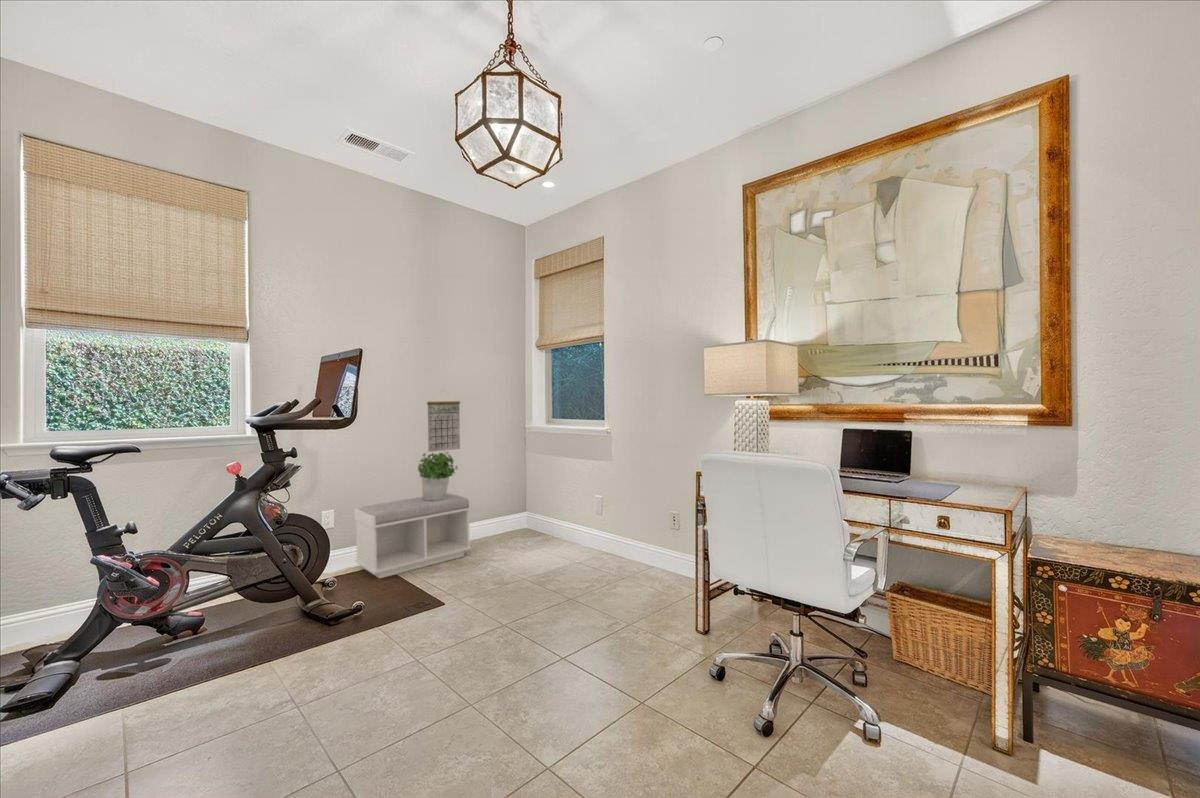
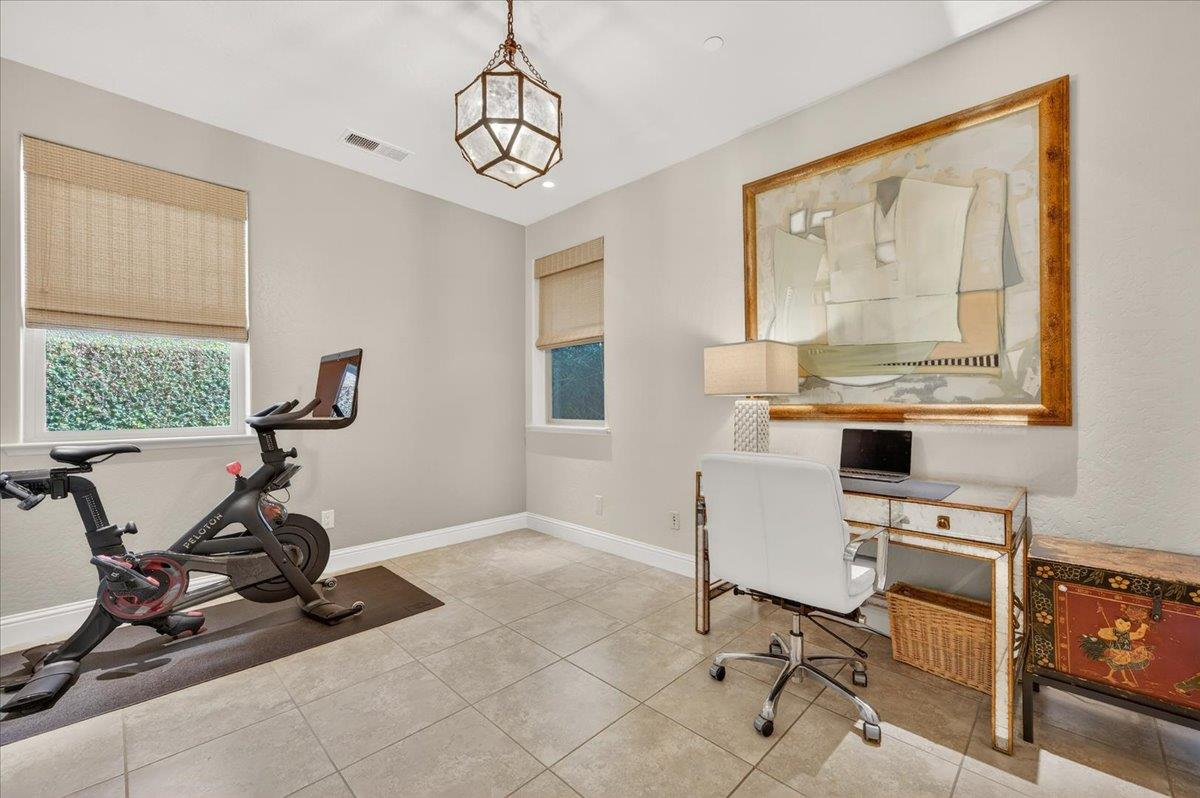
- potted plant [416,450,459,500]
- bench [353,492,472,580]
- calendar [426,389,461,453]
